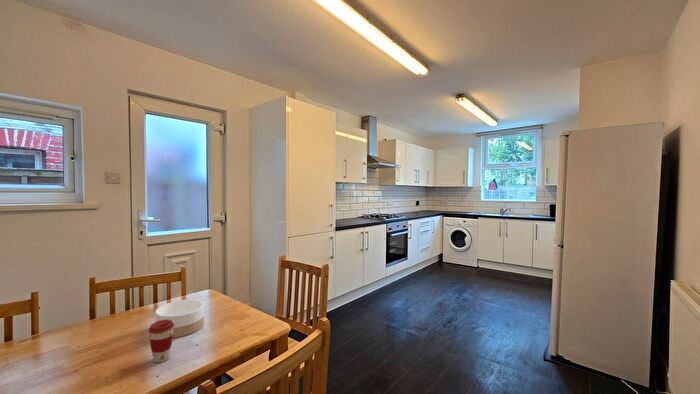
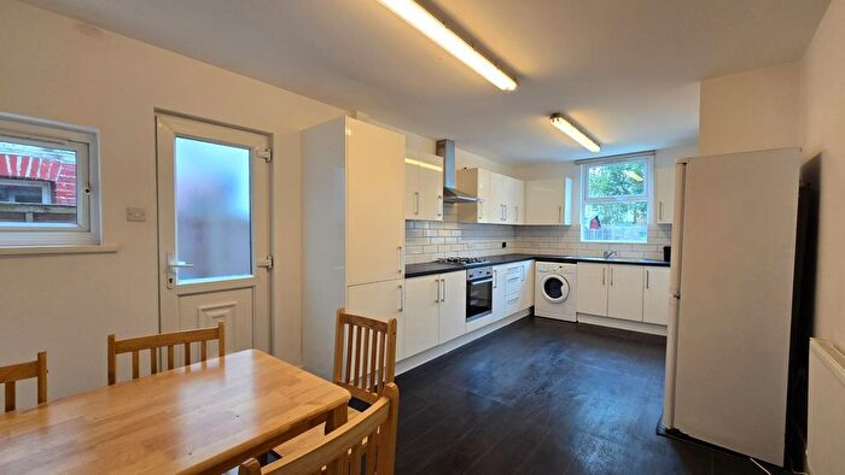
- coffee cup [147,319,174,364]
- bowl [154,299,205,338]
